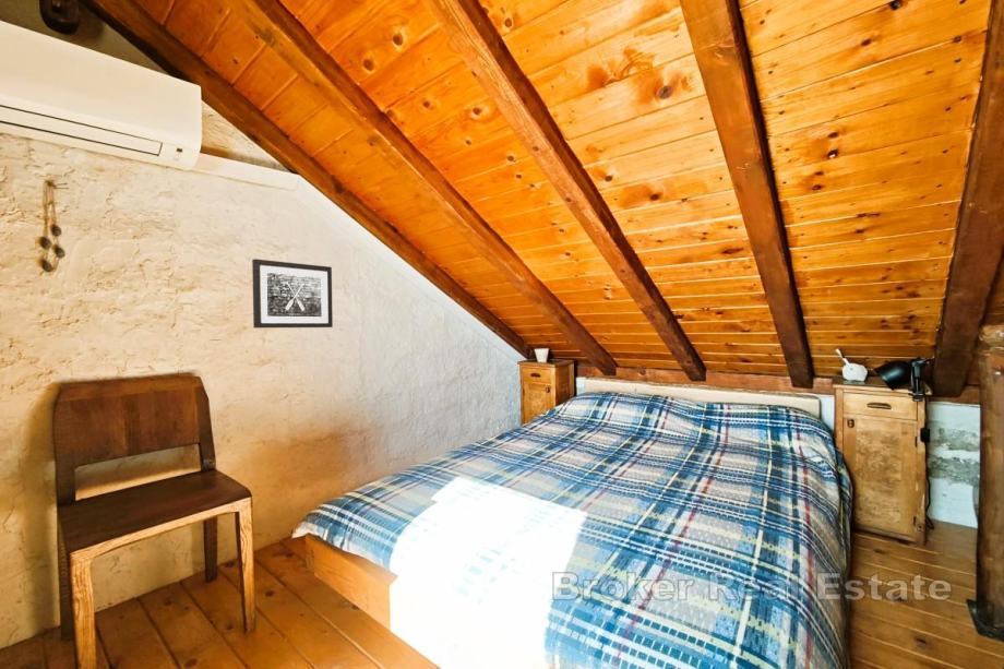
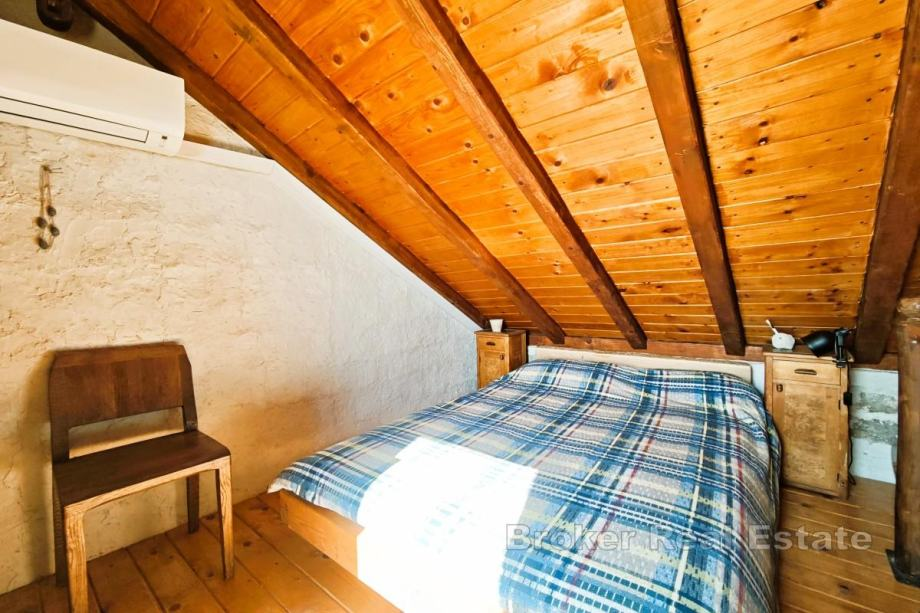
- wall art [251,258,334,328]
